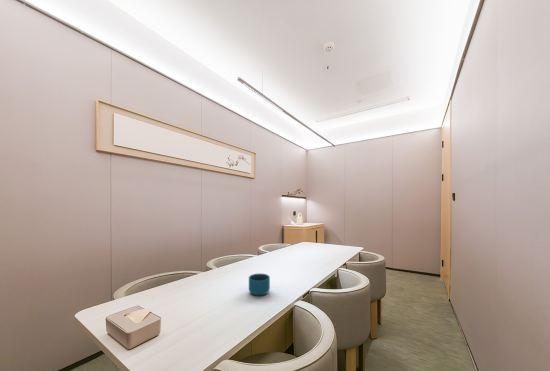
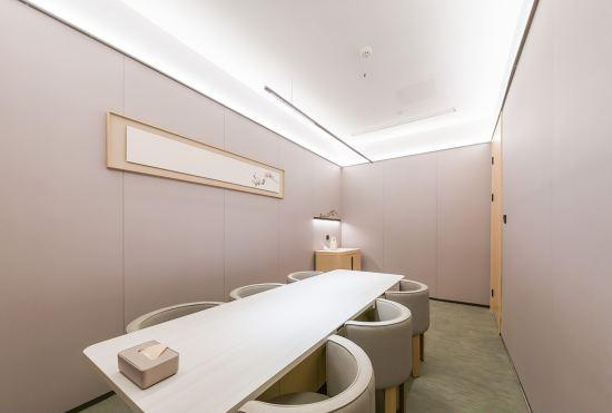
- cup [248,273,271,297]
